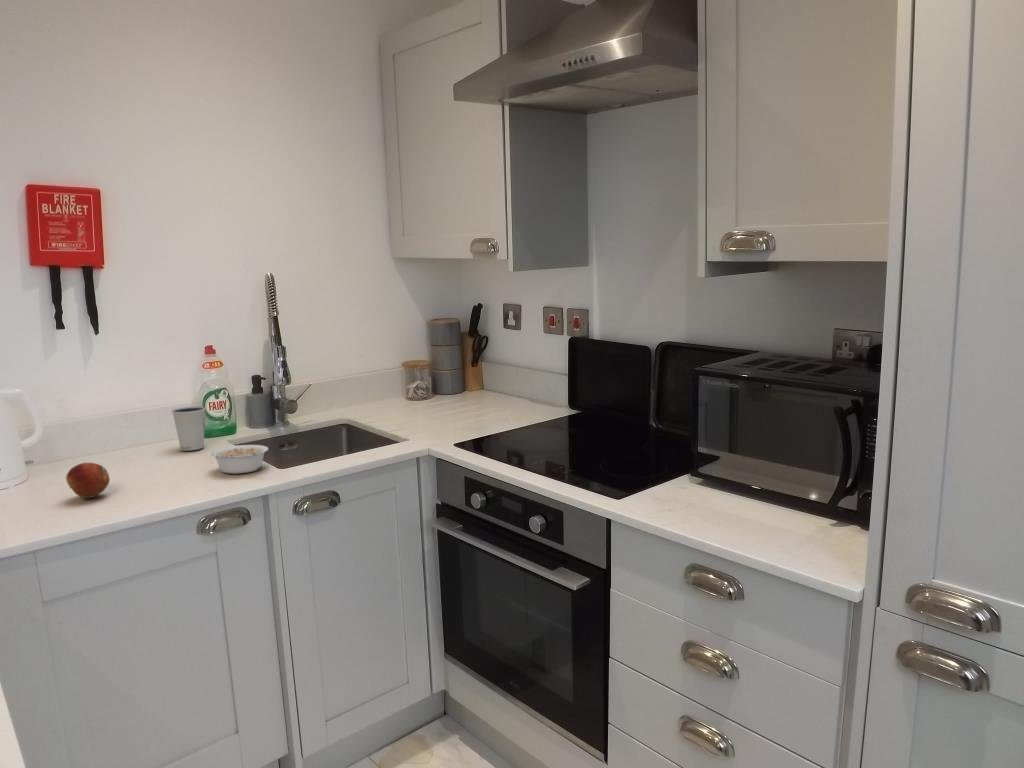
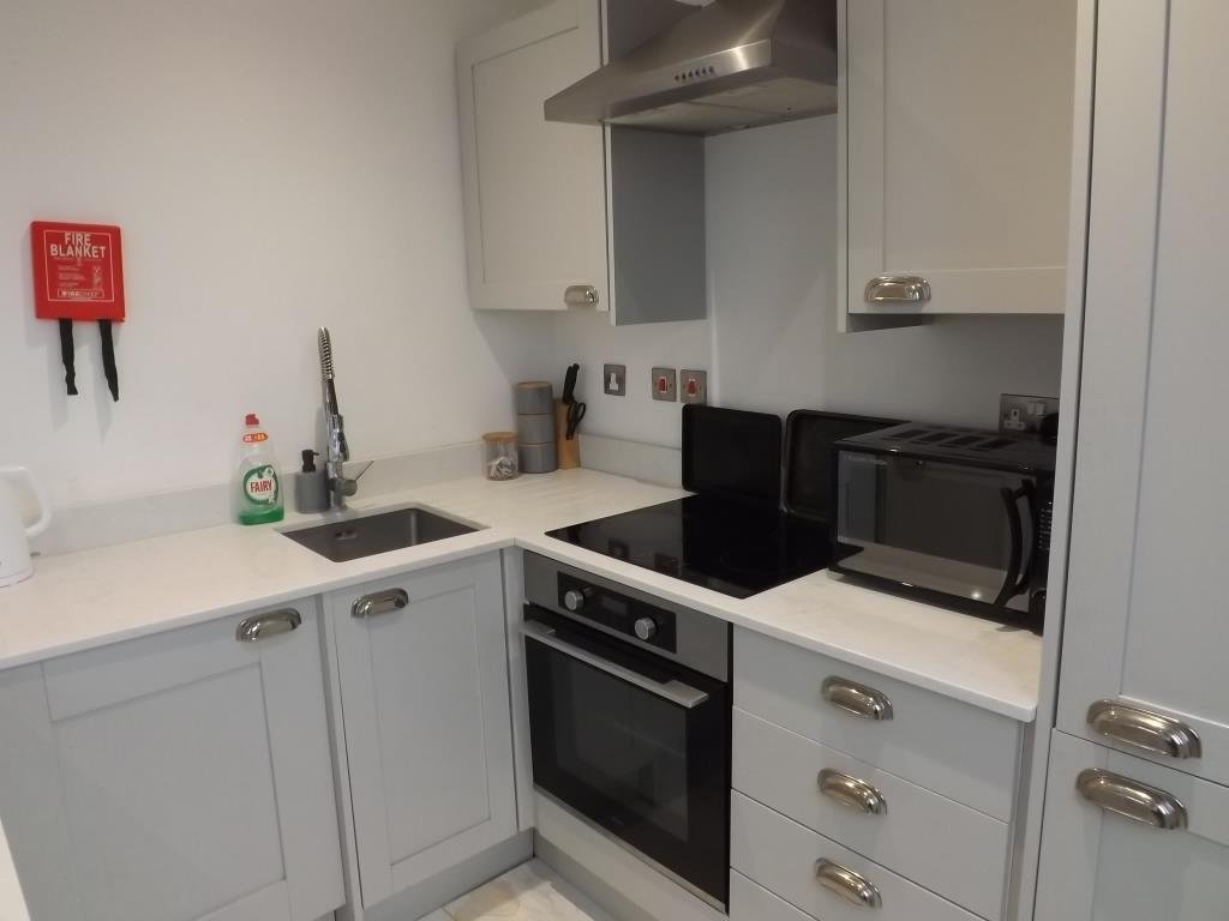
- dixie cup [171,405,207,452]
- legume [210,444,269,475]
- fruit [65,462,111,499]
